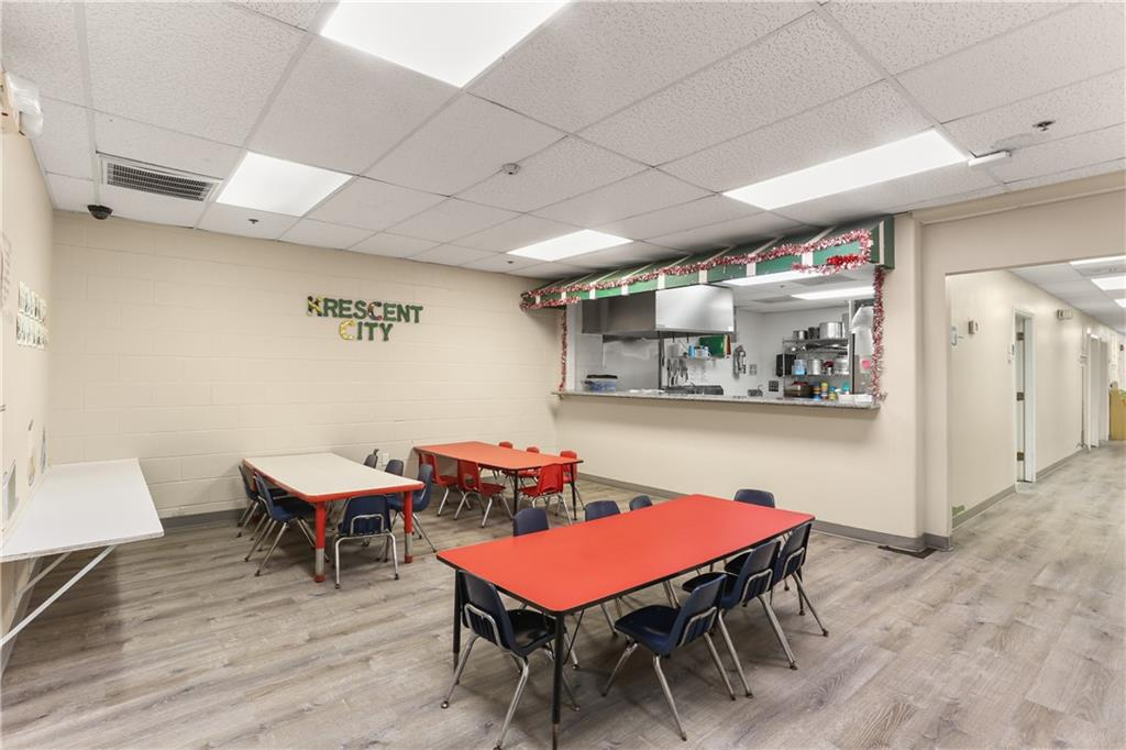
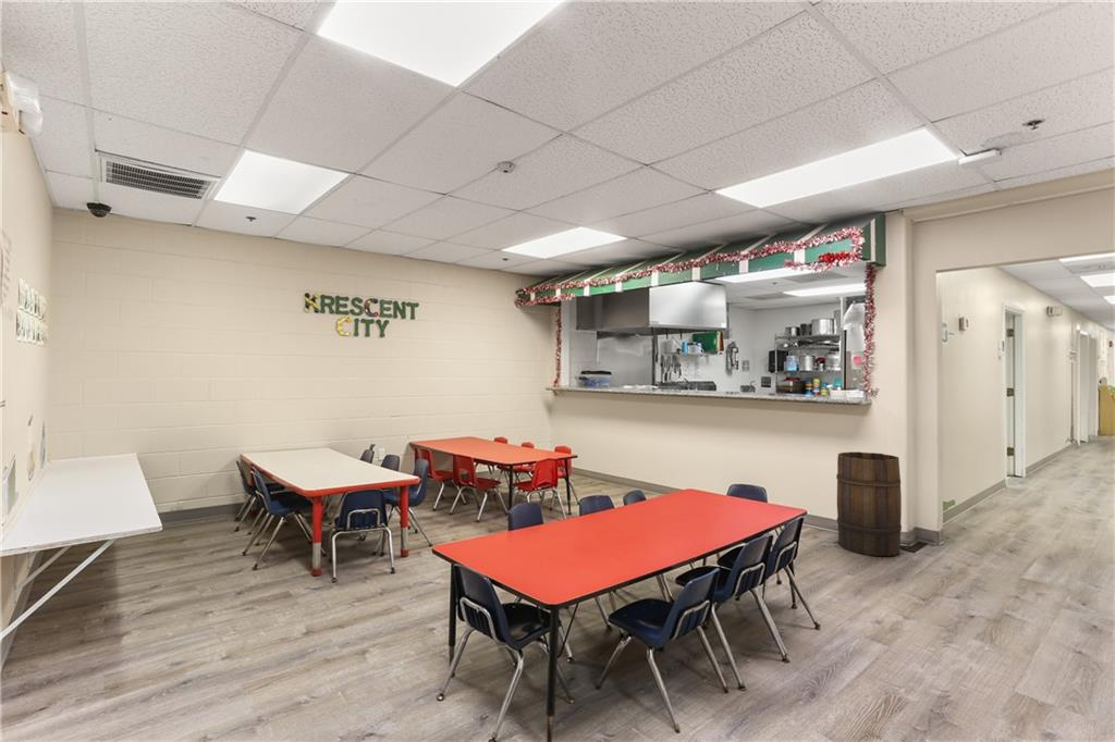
+ wooden barrel [835,450,903,557]
